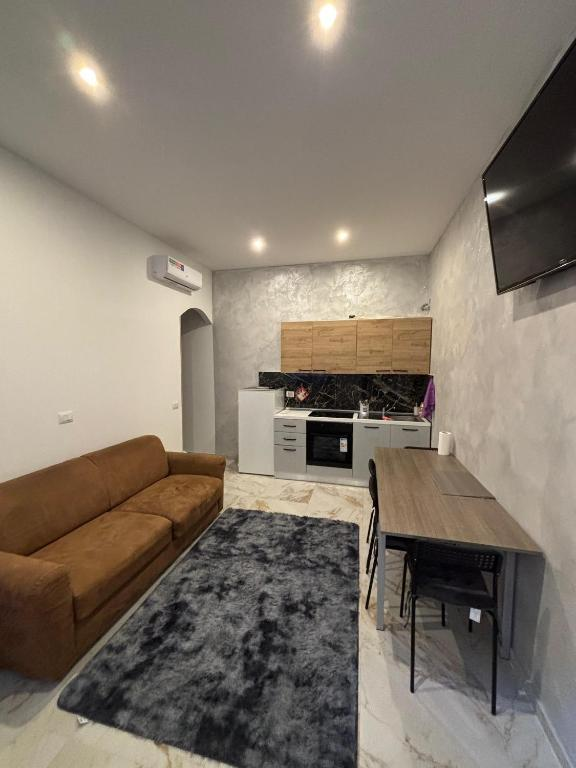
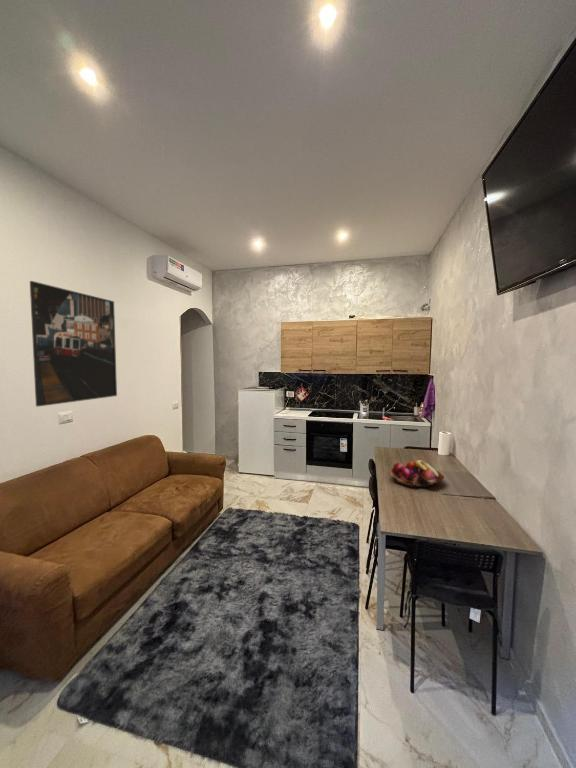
+ fruit basket [389,459,446,488]
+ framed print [29,280,118,407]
